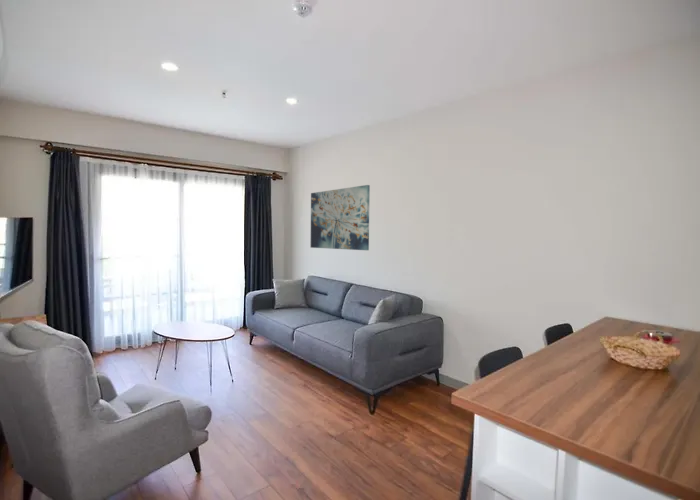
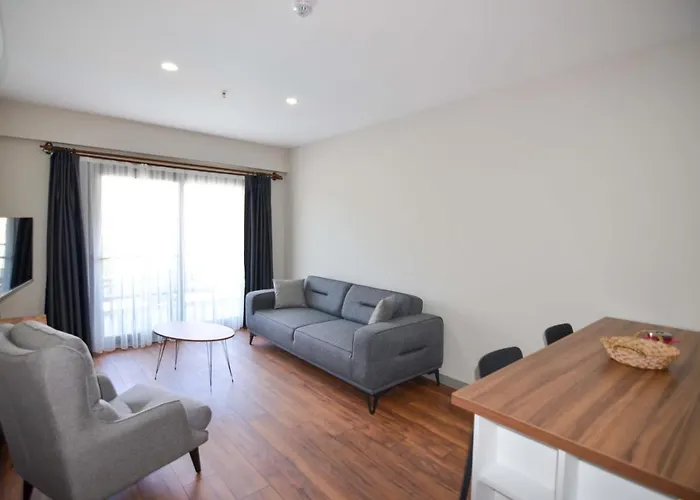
- wall art [310,184,371,251]
